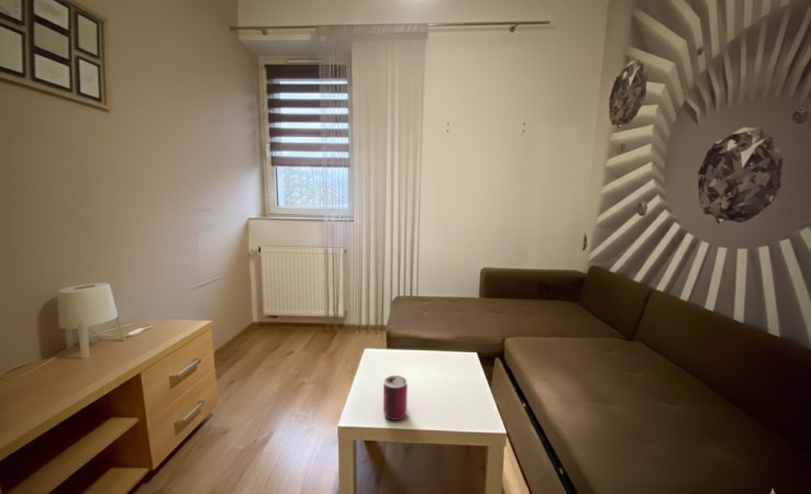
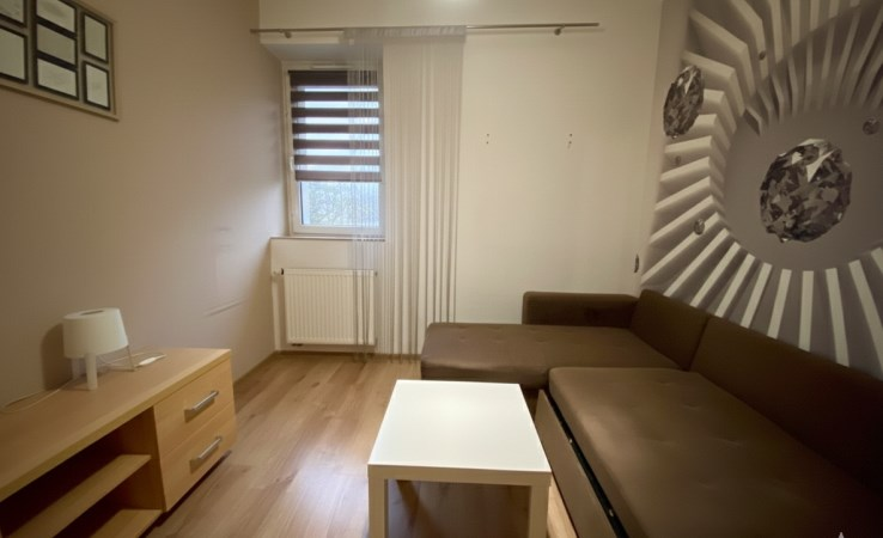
- can [382,374,409,422]
